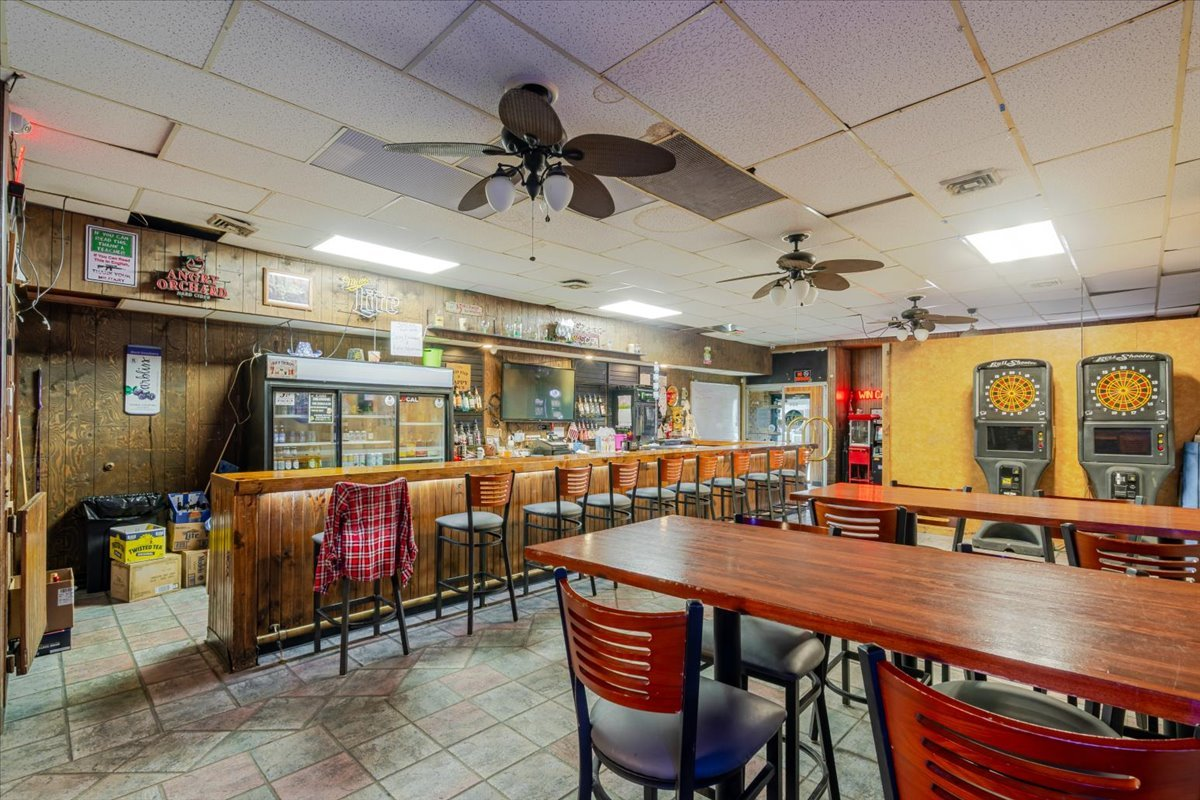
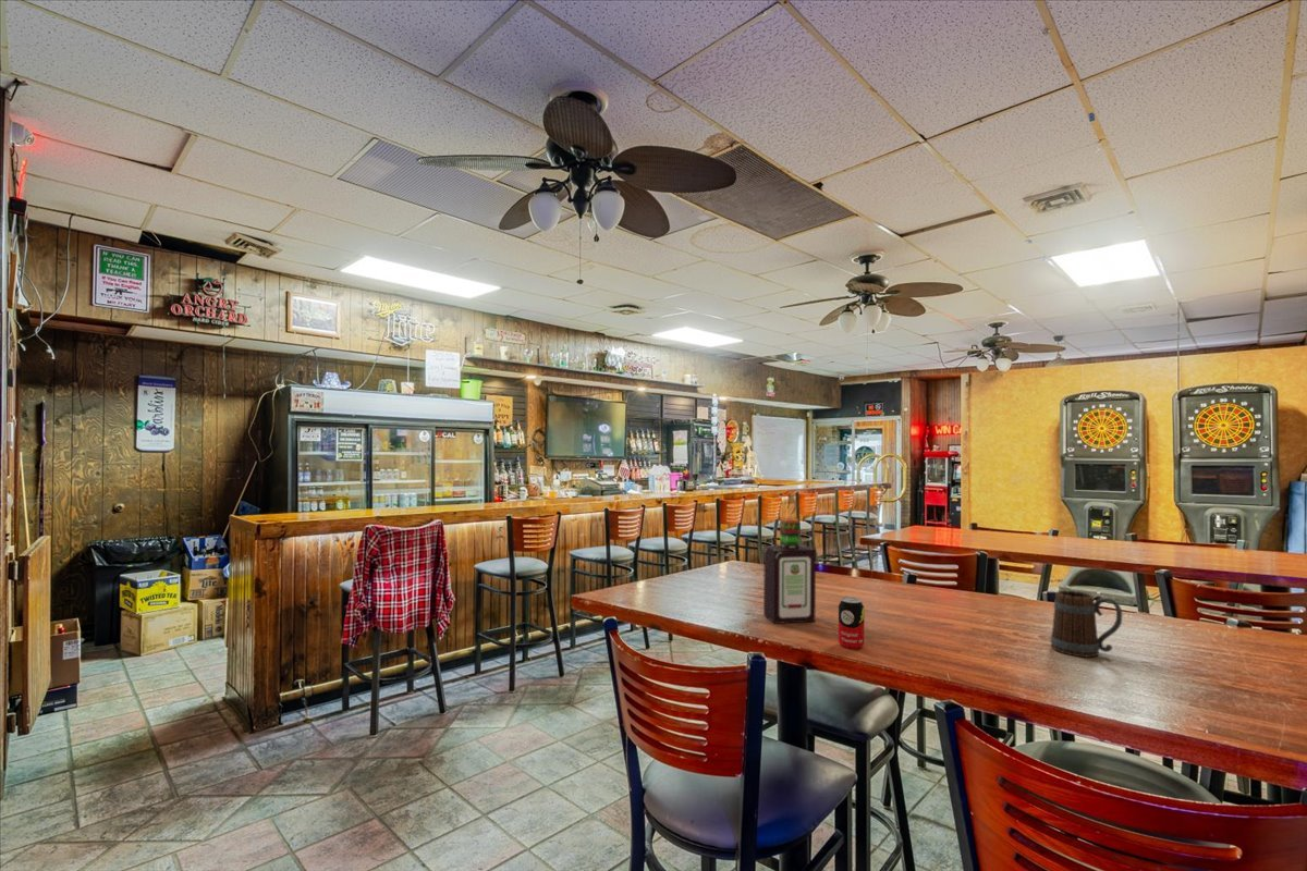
+ bottle [762,517,817,625]
+ beer mug [1049,589,1123,659]
+ beverage can [838,597,866,650]
